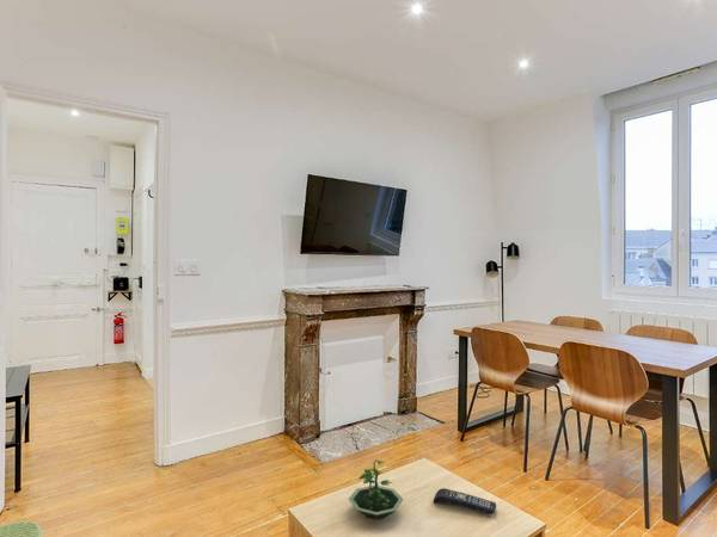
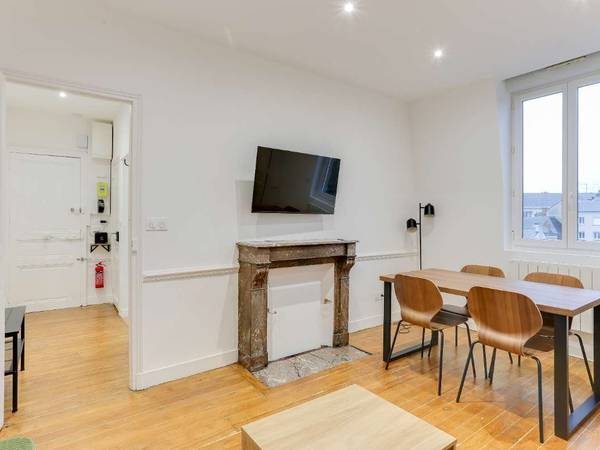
- remote control [433,487,497,516]
- terrarium [348,458,404,520]
